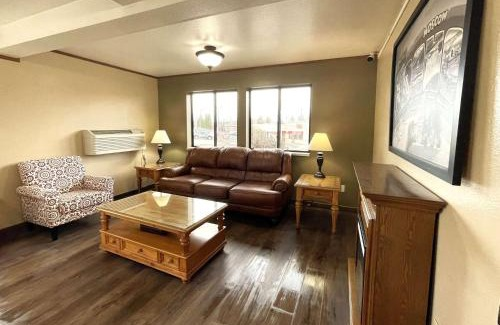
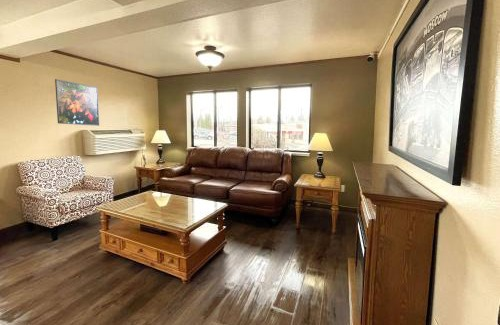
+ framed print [54,78,100,127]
